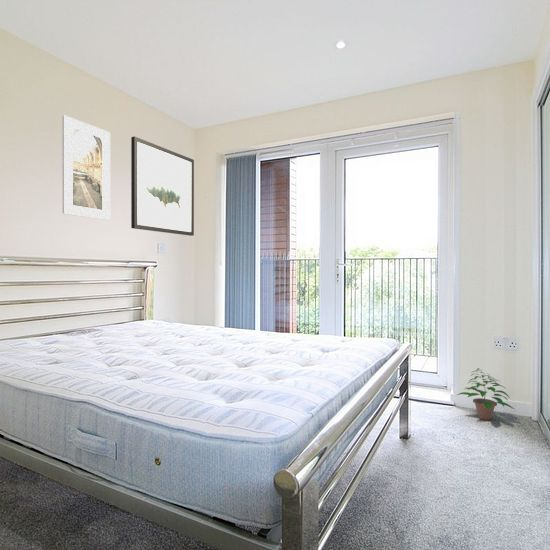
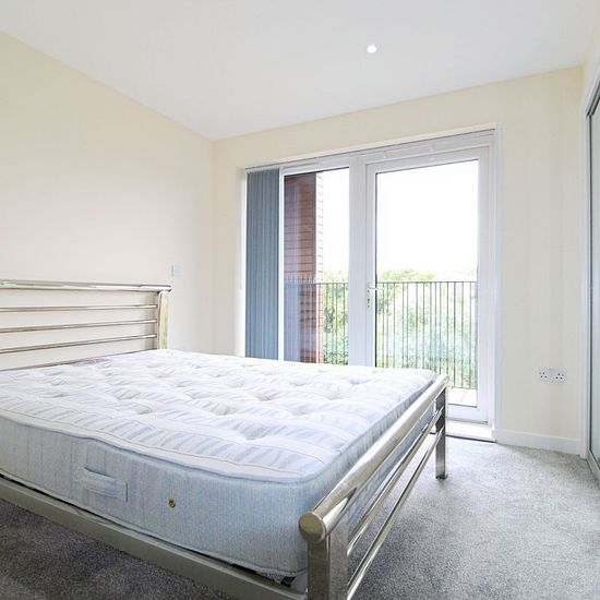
- wall art [130,135,195,237]
- potted plant [456,367,517,421]
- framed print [61,114,111,221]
